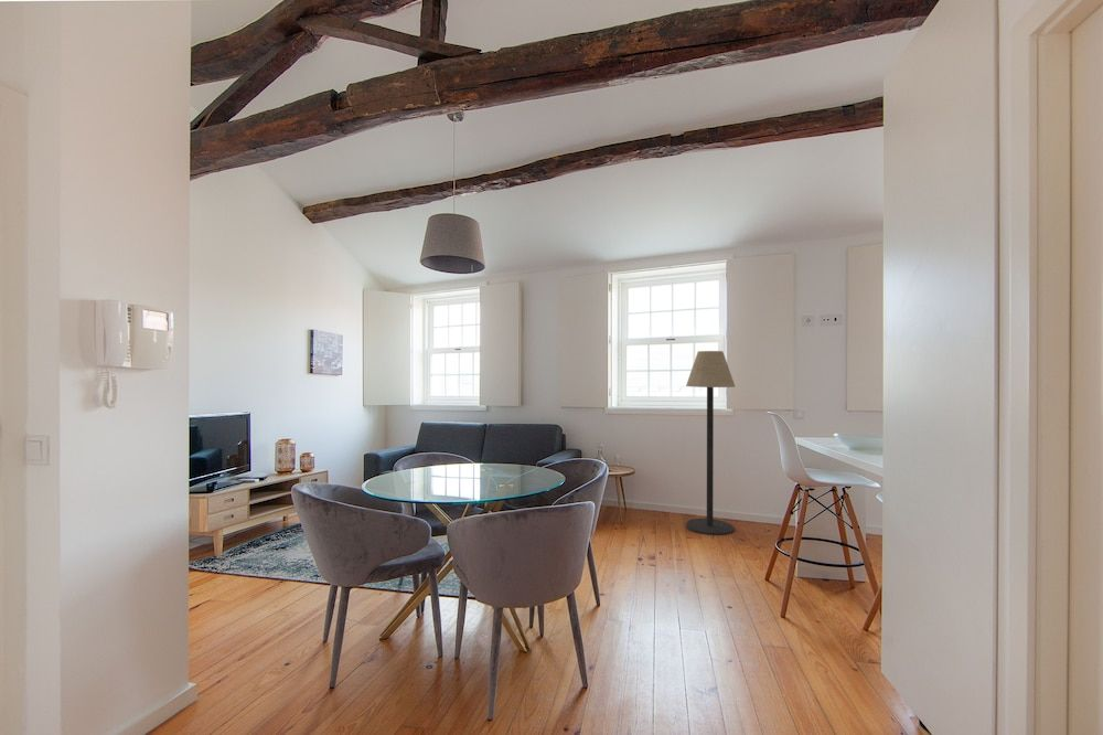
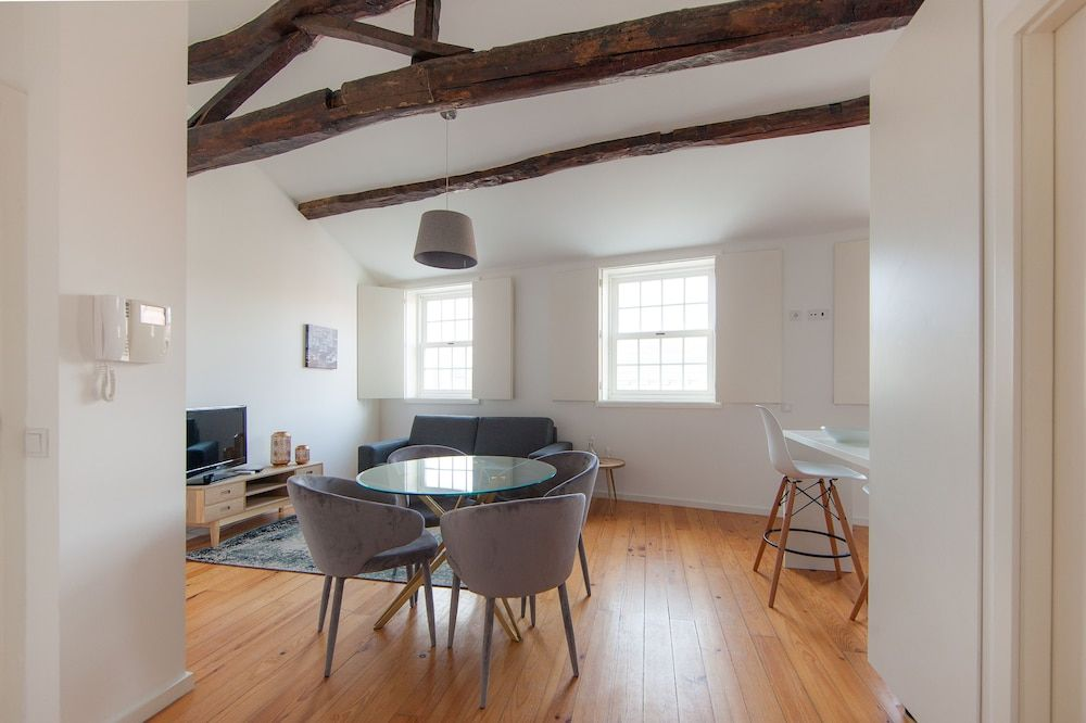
- floor lamp [685,350,736,536]
